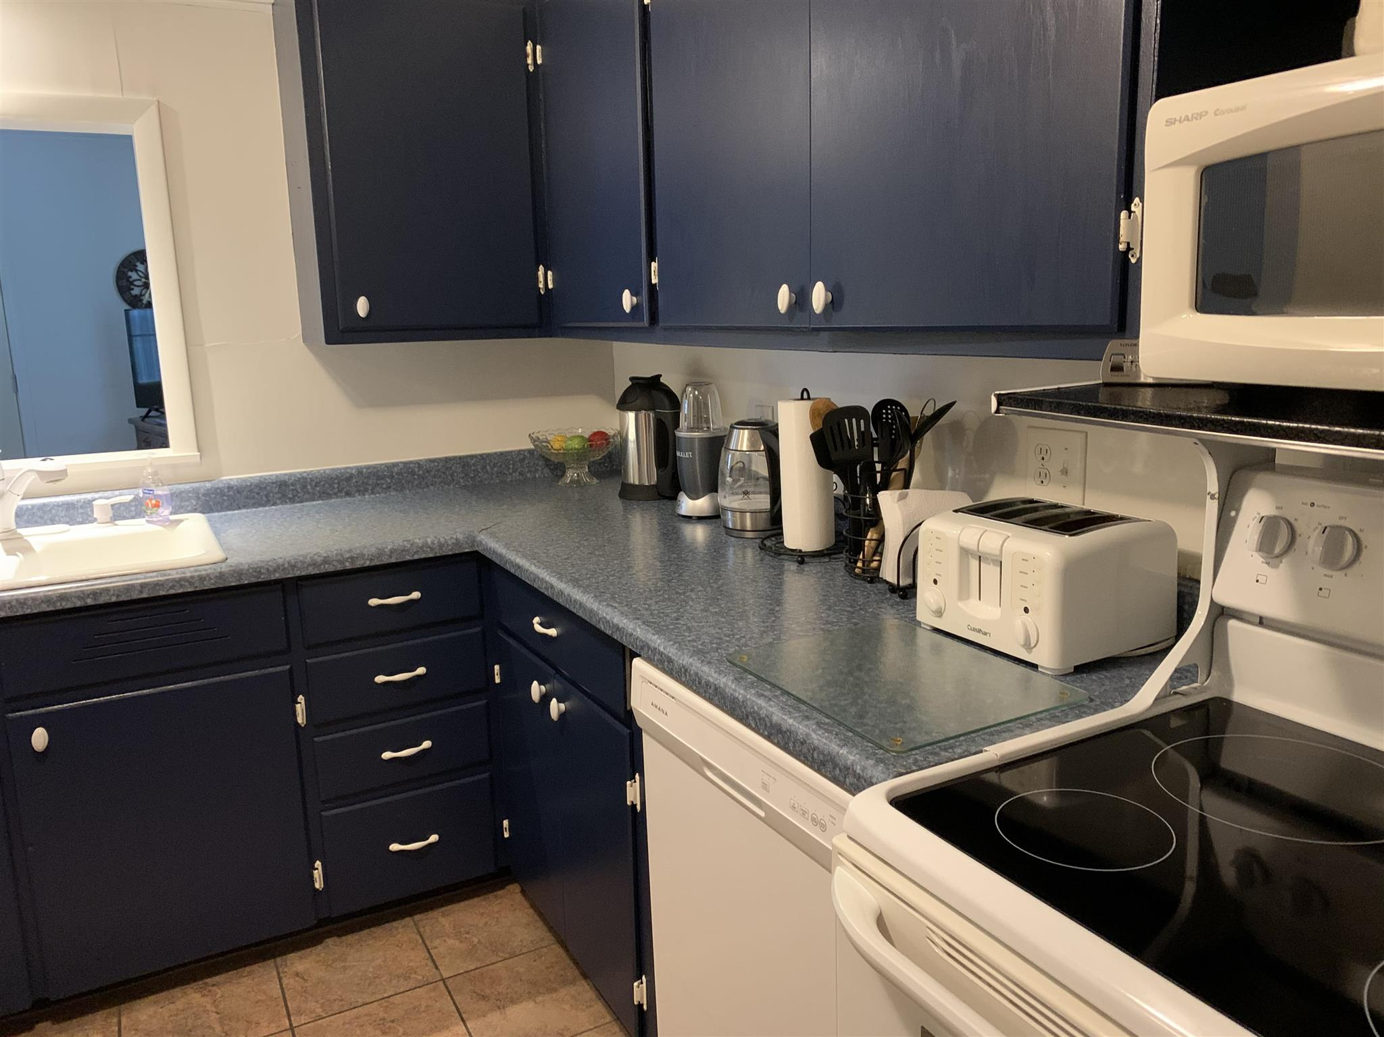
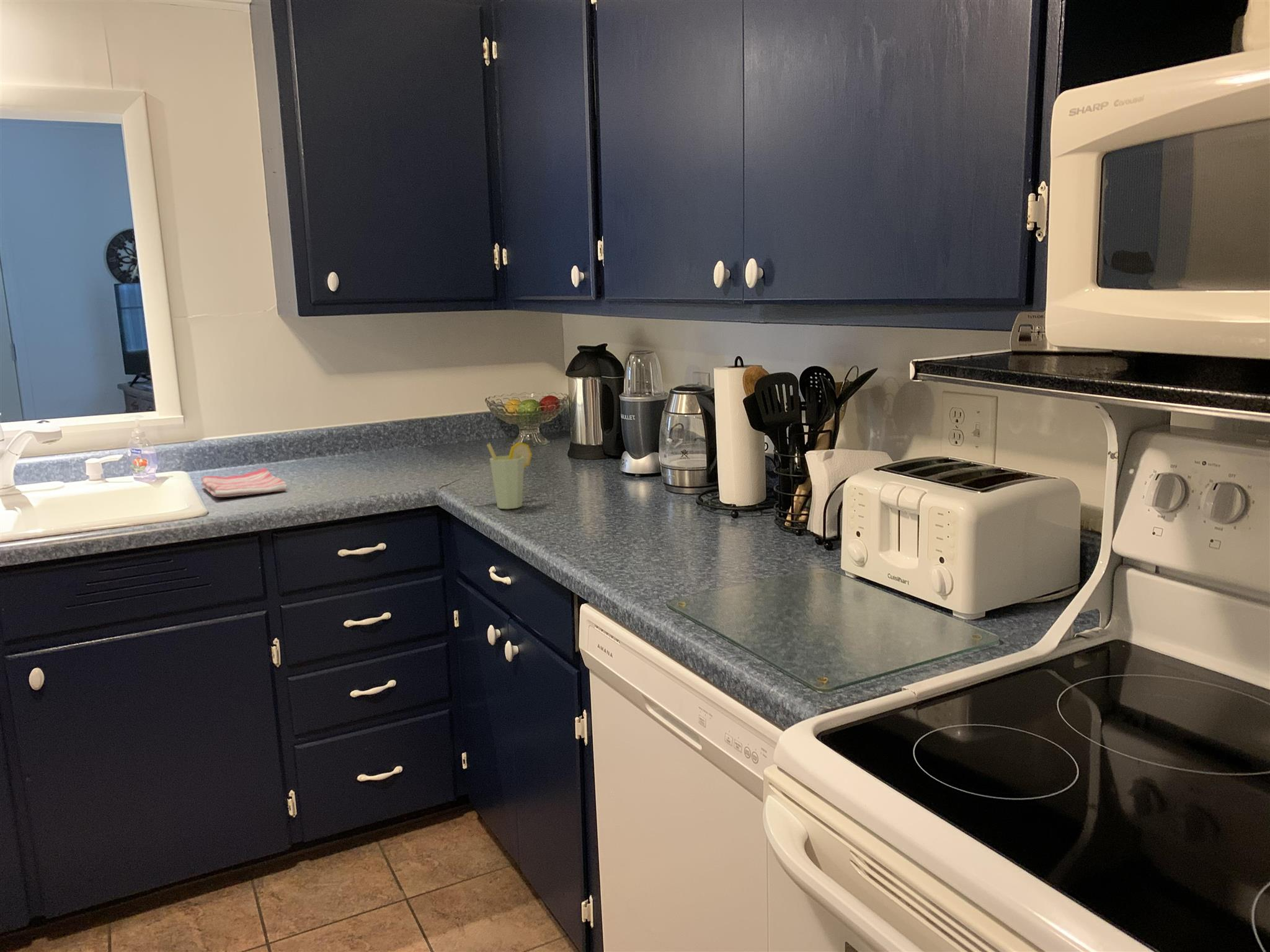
+ dish towel [201,467,287,498]
+ cup [486,441,533,509]
